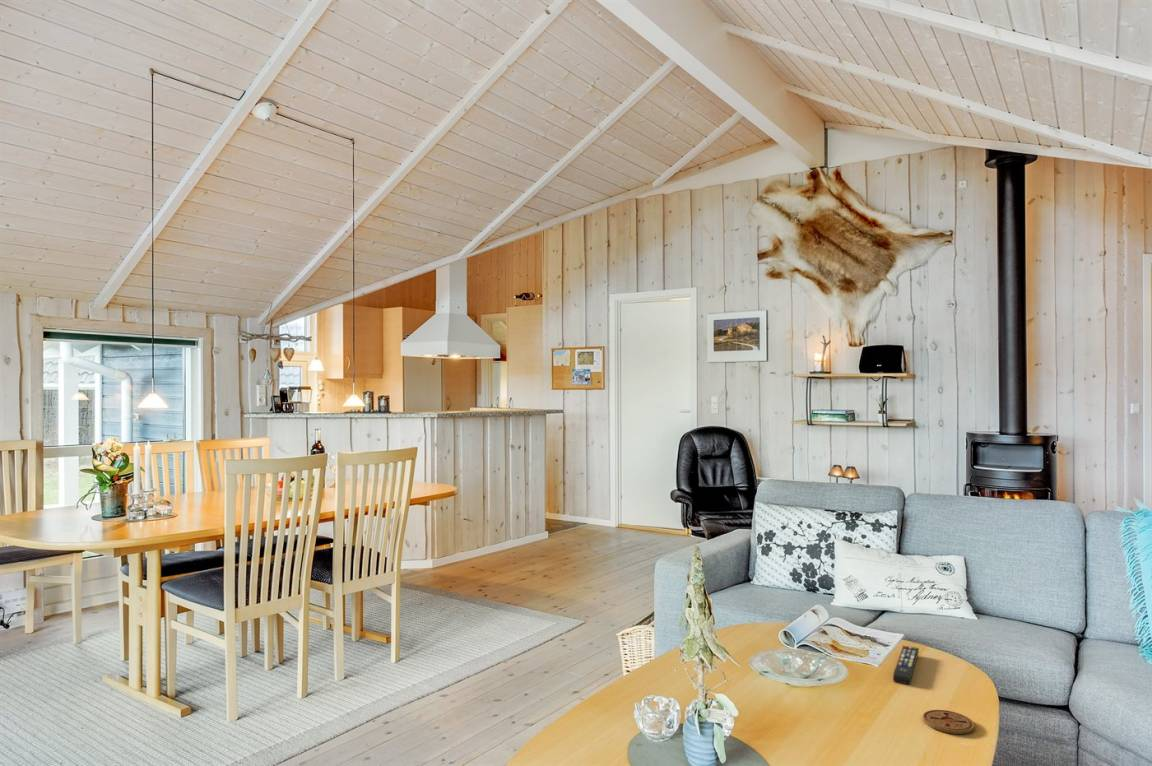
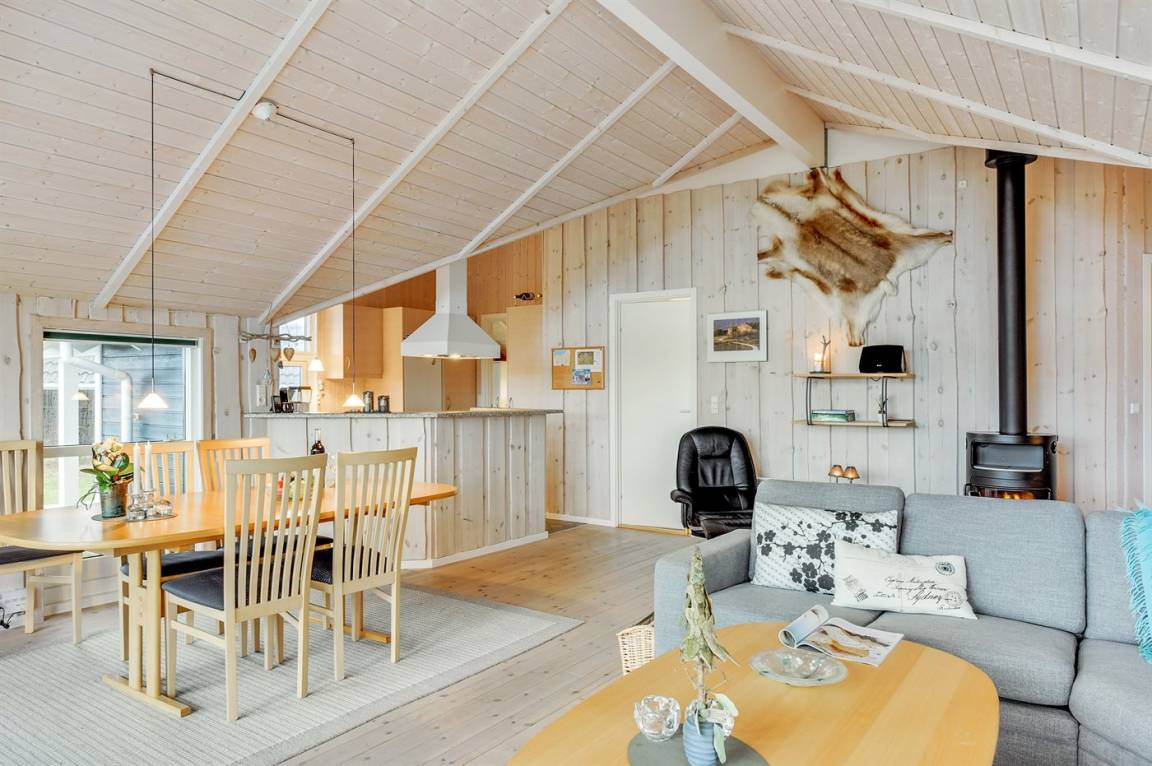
- remote control [892,645,920,685]
- coaster [922,709,976,735]
